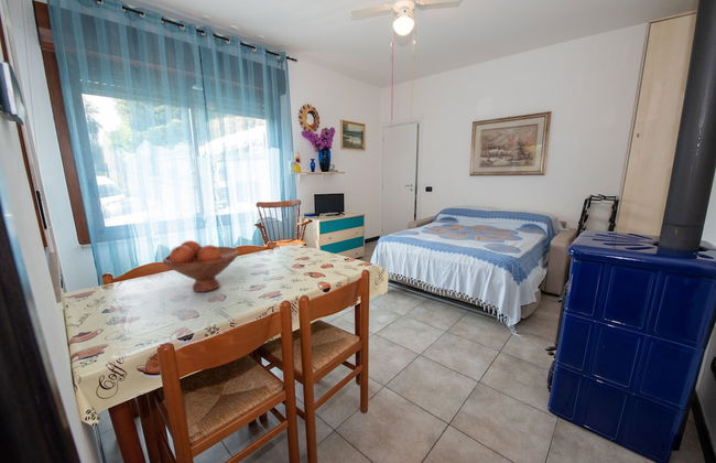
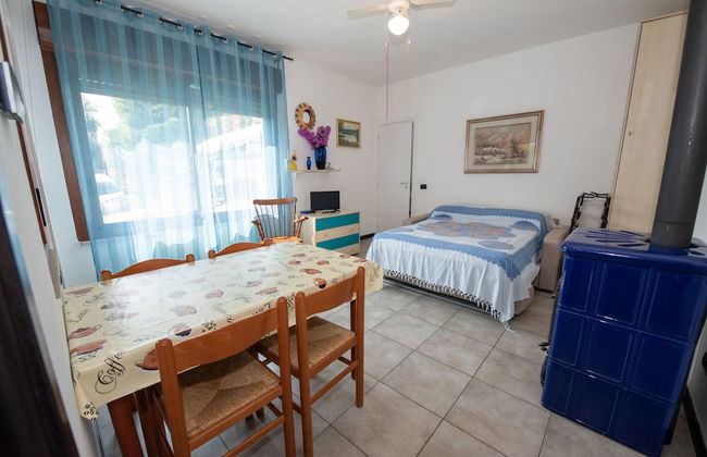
- fruit bowl [162,239,240,293]
